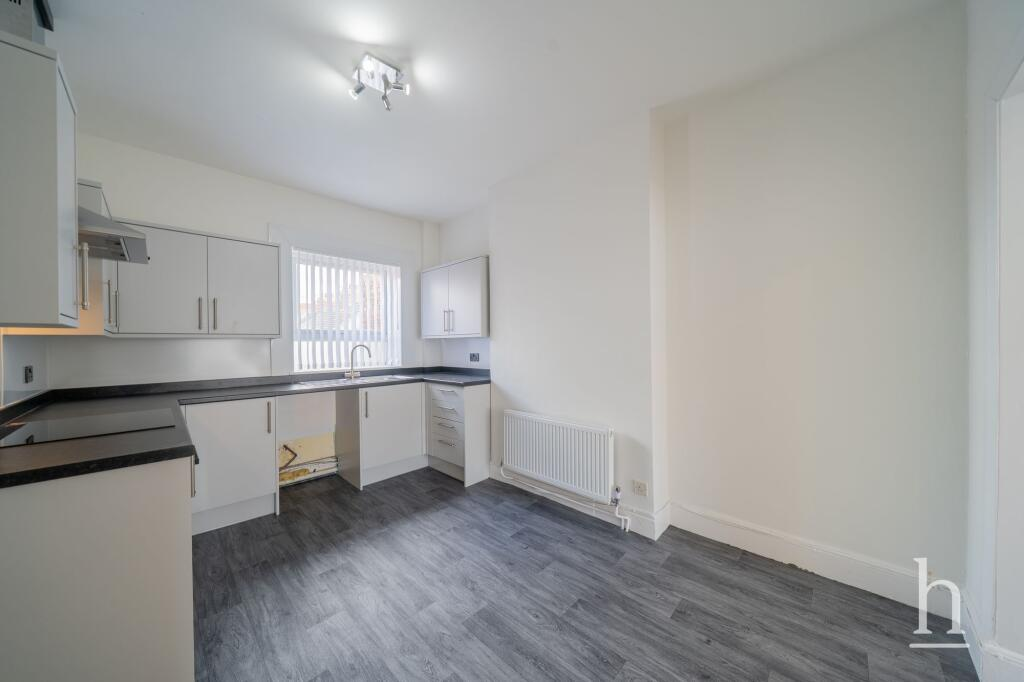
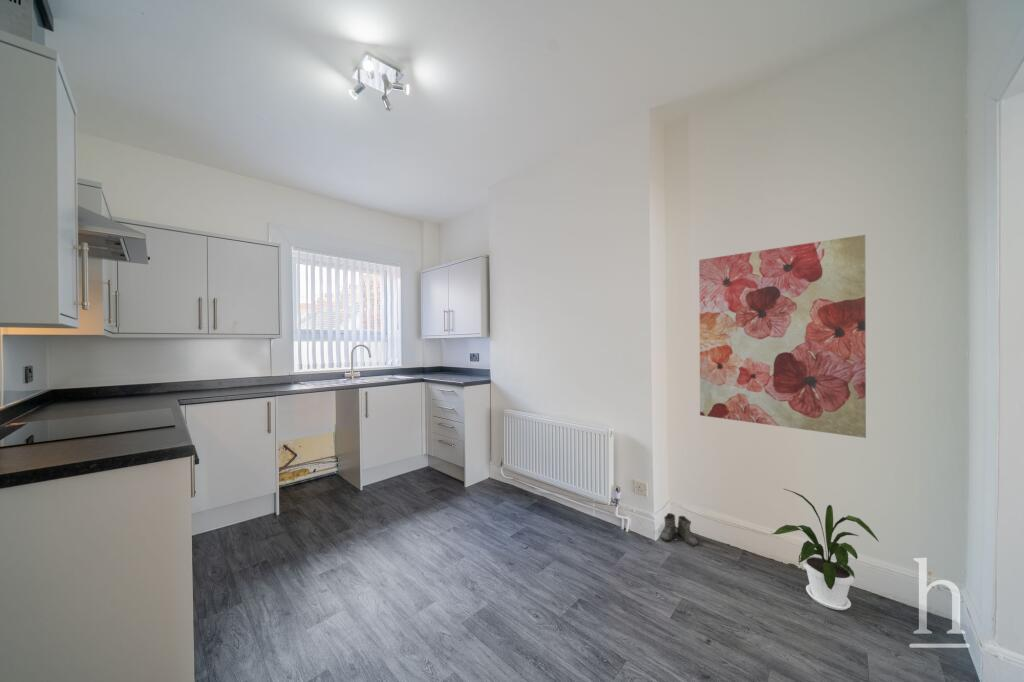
+ house plant [771,488,880,611]
+ boots [659,512,699,547]
+ wall art [698,234,867,439]
